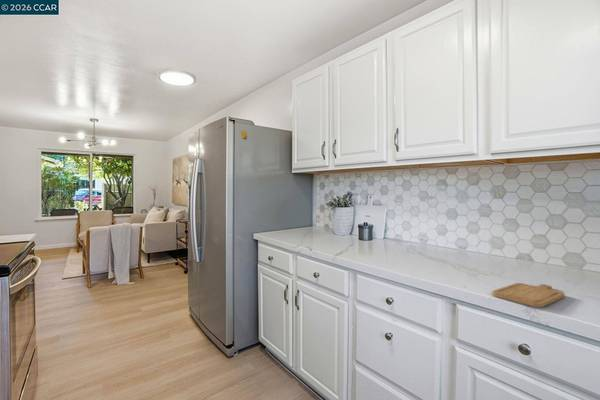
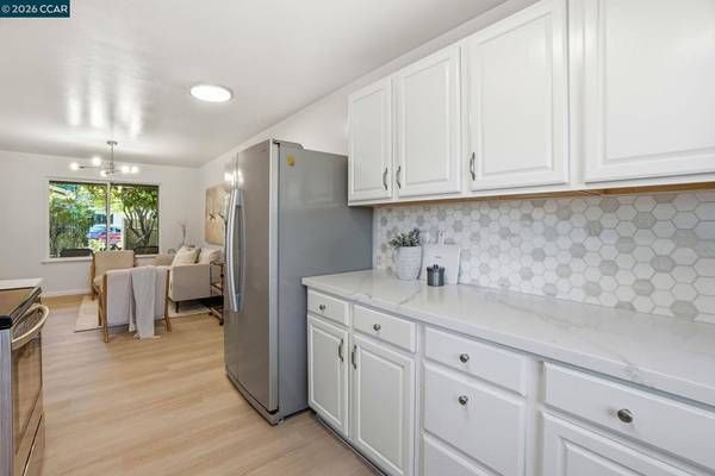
- chopping board [491,282,566,308]
